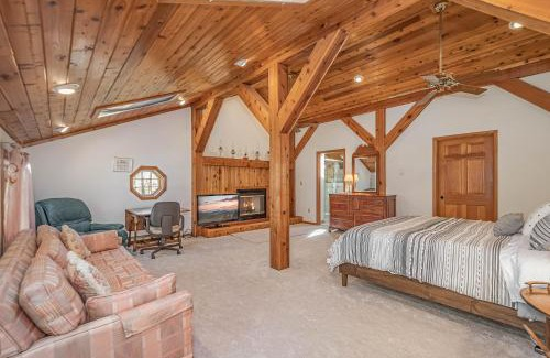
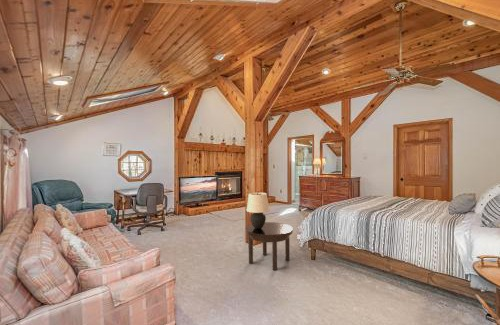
+ table lamp [246,192,270,229]
+ side table [245,221,294,271]
